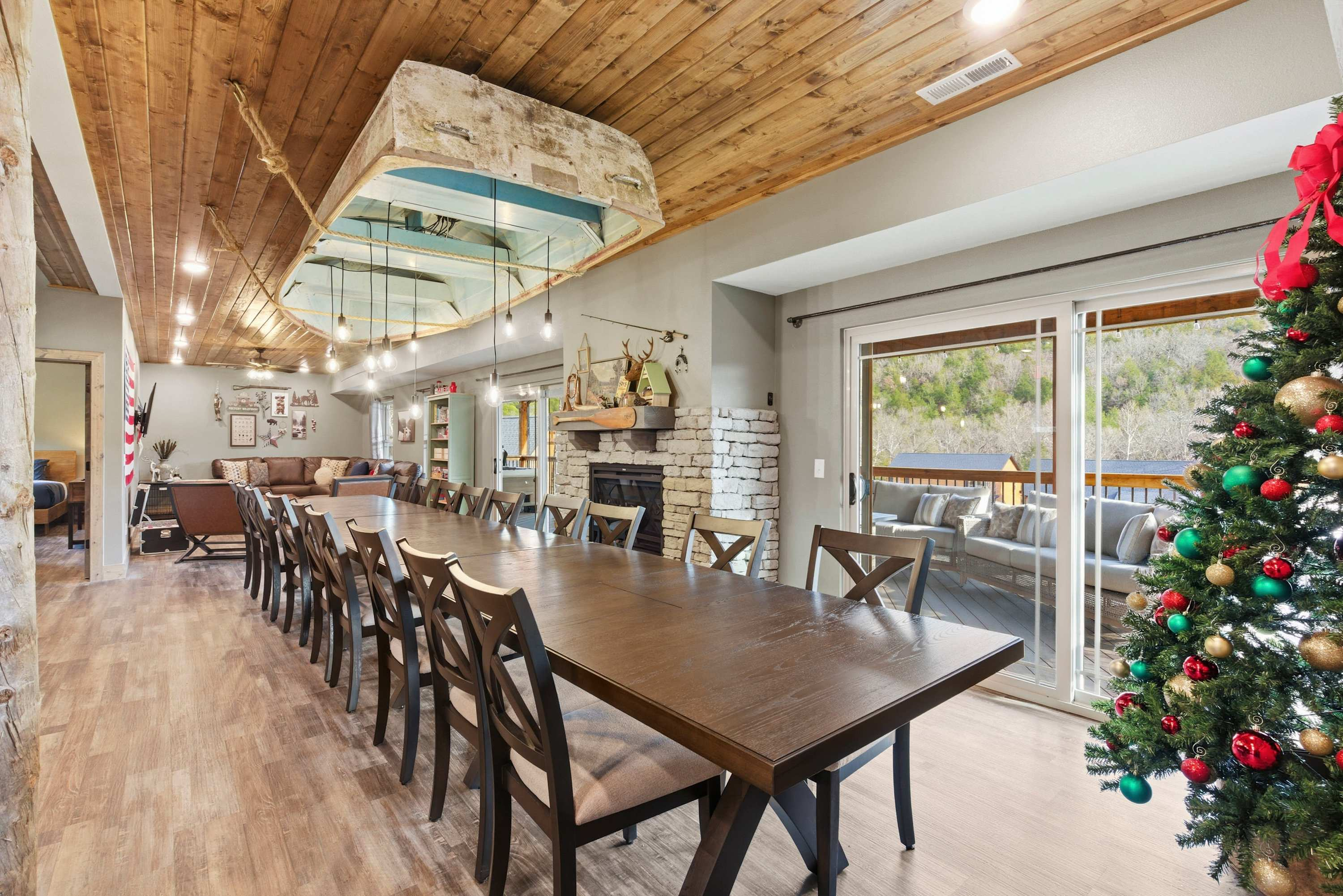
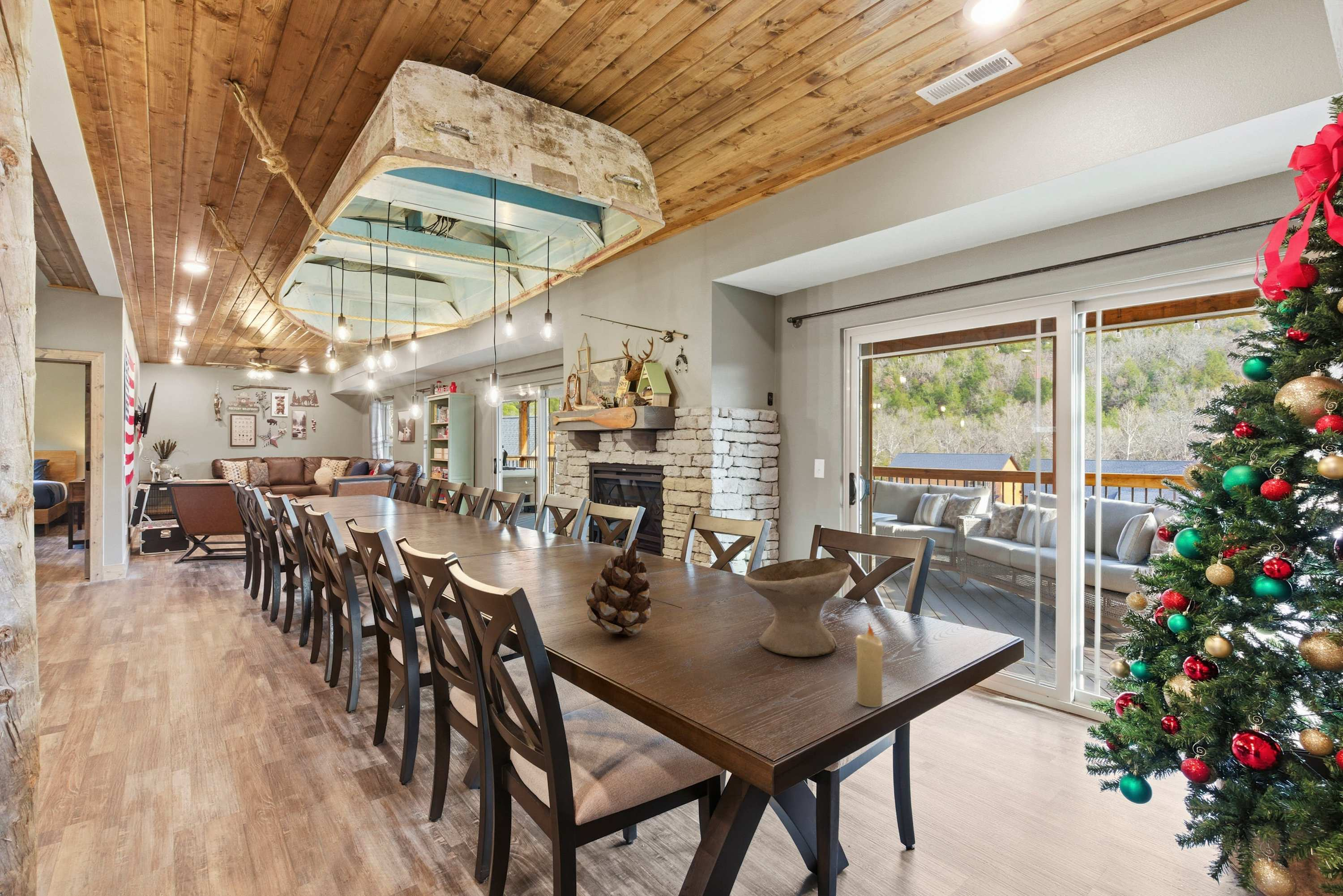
+ candle [855,623,884,708]
+ pine cone [585,538,652,636]
+ bowl [744,557,852,657]
